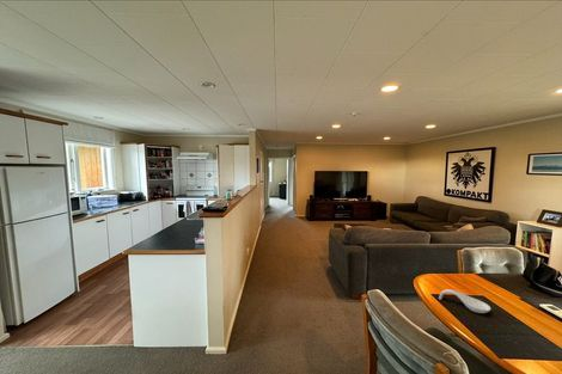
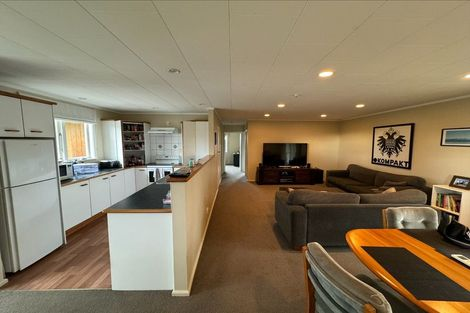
- spoon rest [438,288,491,314]
